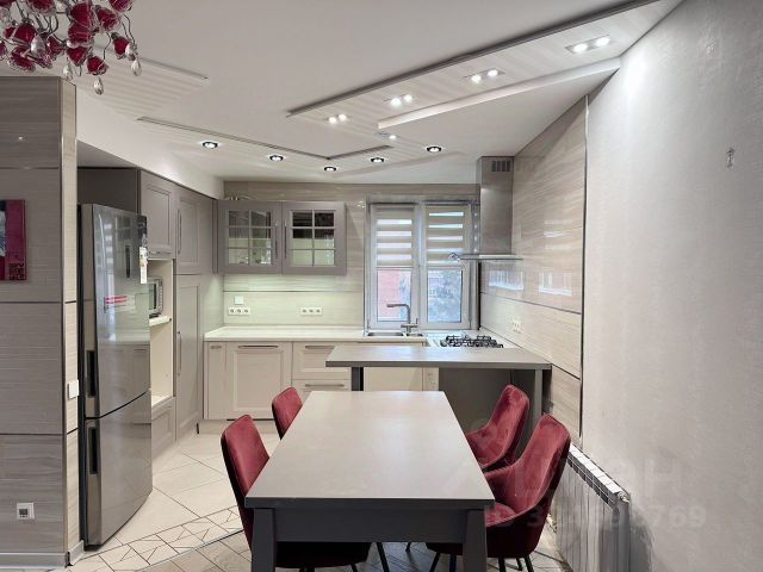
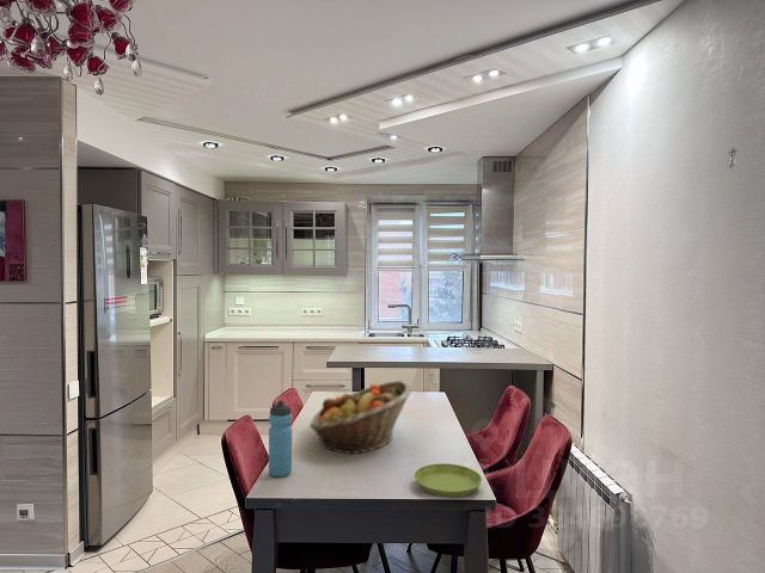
+ fruit basket [308,380,412,456]
+ saucer [414,463,483,499]
+ water bottle [268,400,293,479]
